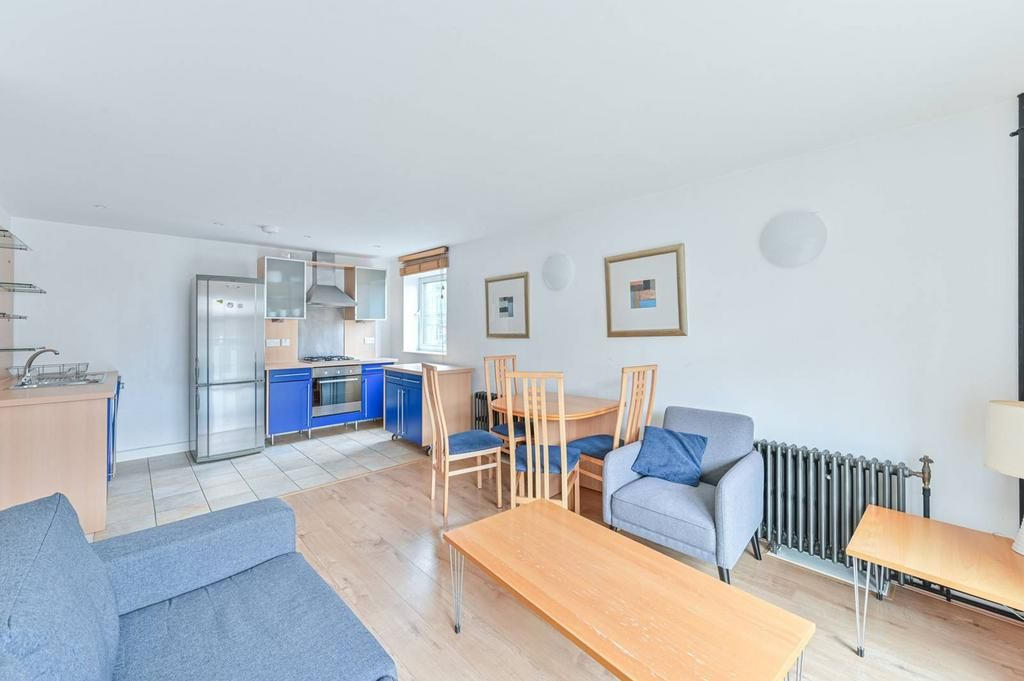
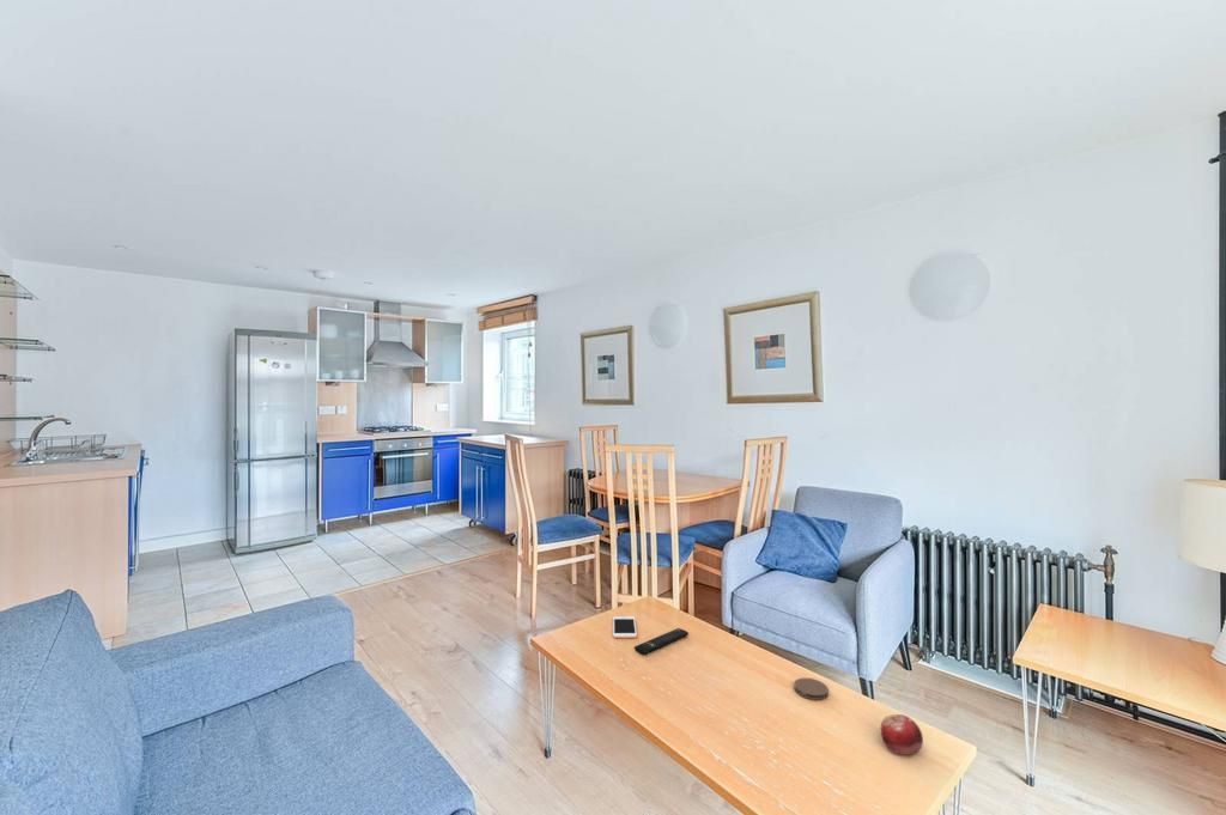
+ fruit [880,713,924,756]
+ cell phone [612,615,638,639]
+ coaster [793,677,830,701]
+ remote control [633,627,690,656]
